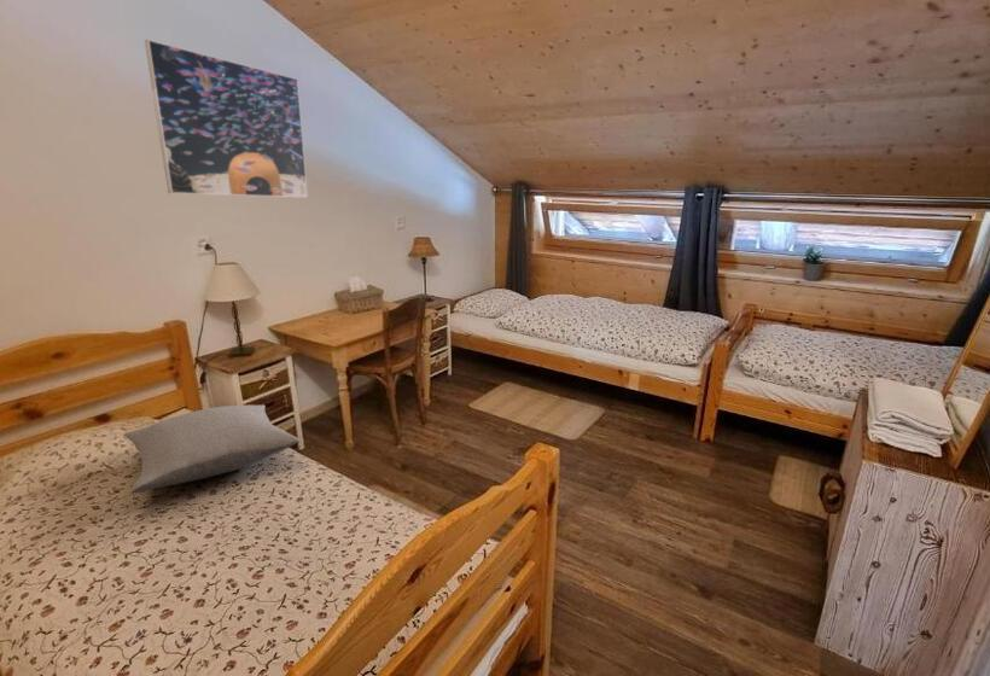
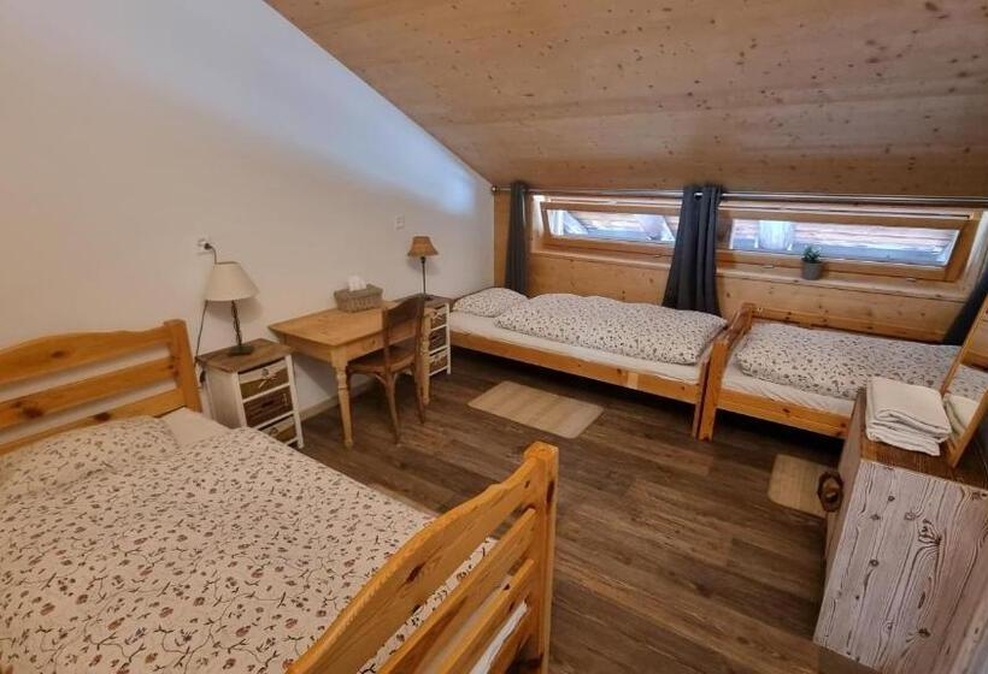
- pillow [123,403,299,494]
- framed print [144,39,309,199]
